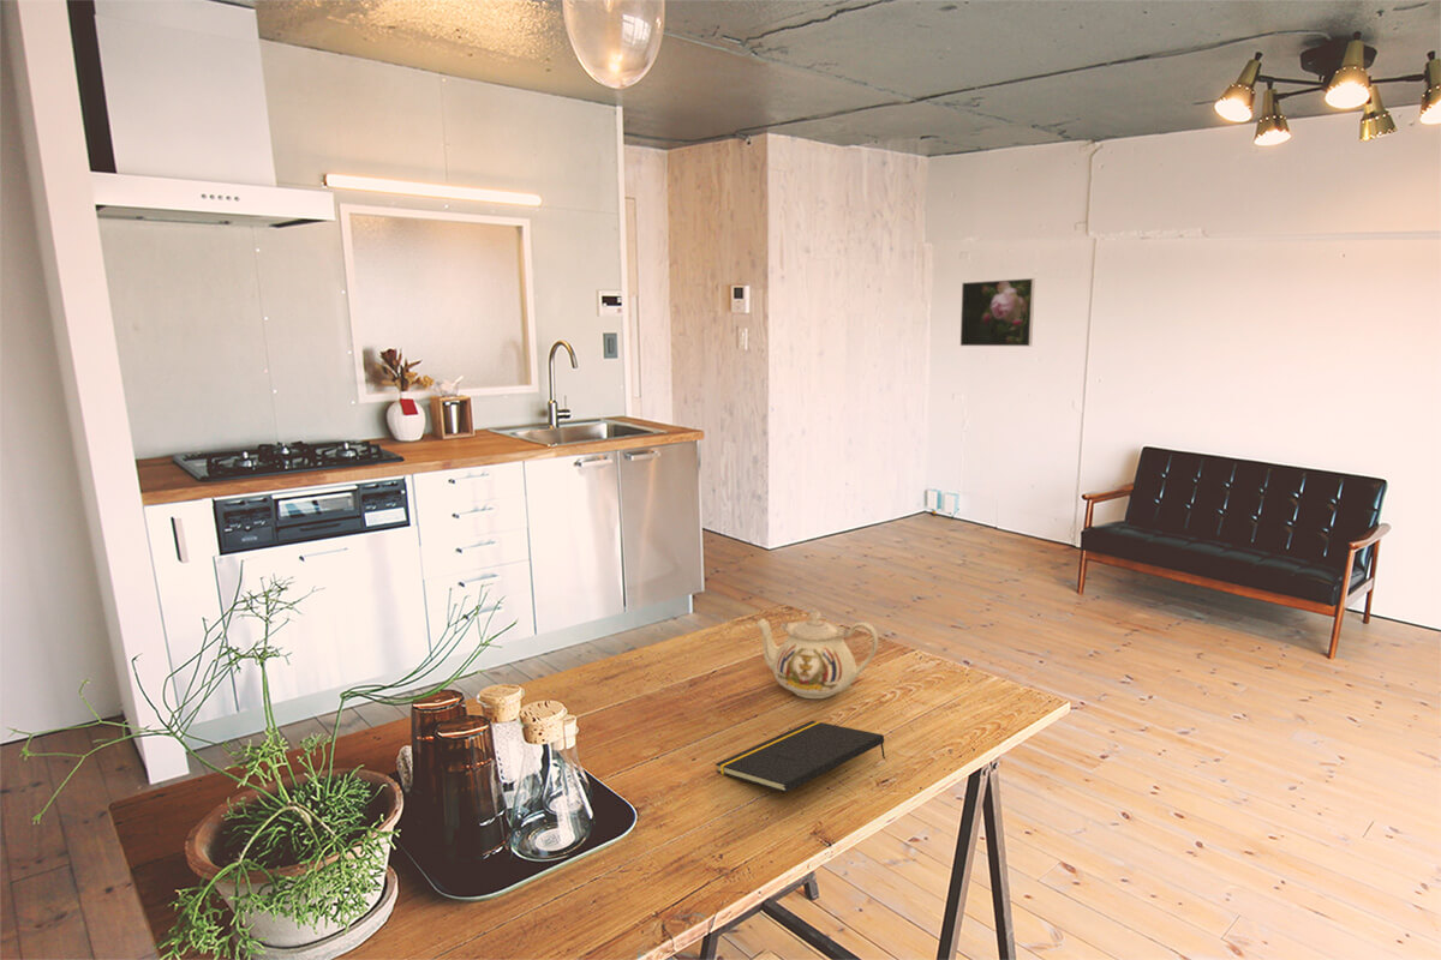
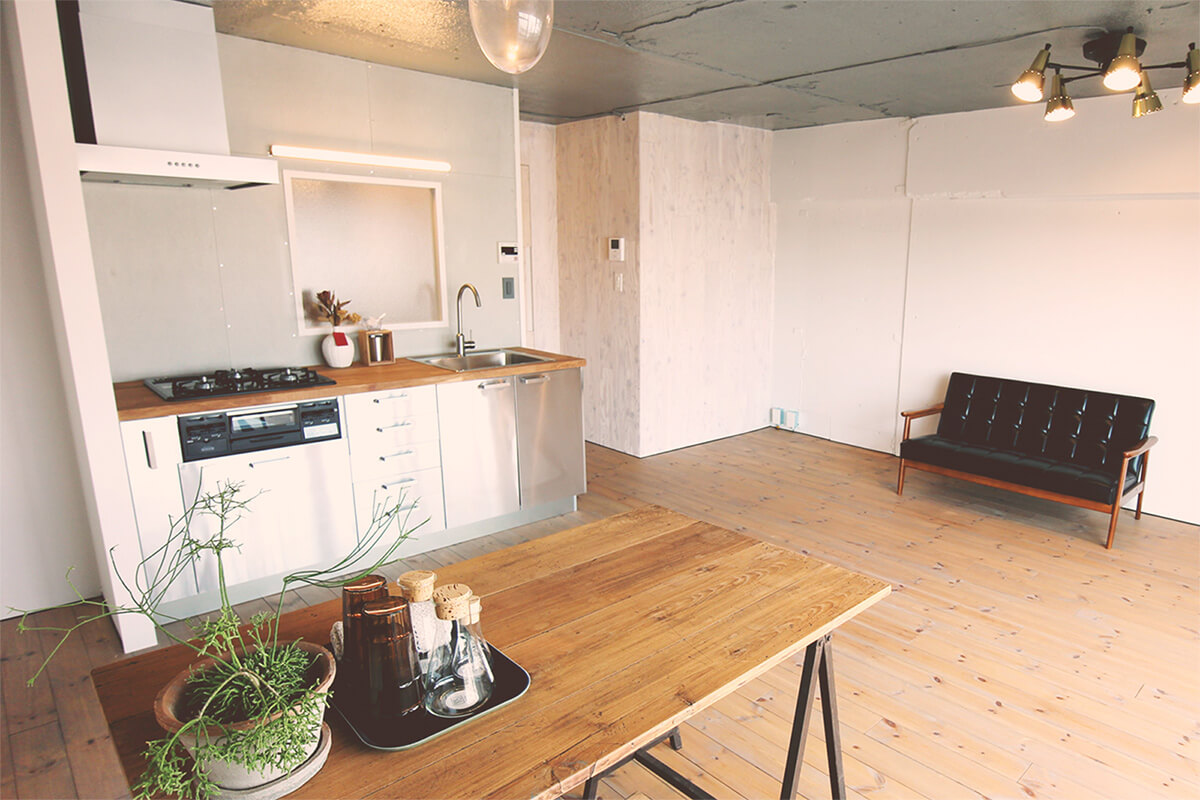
- notepad [714,720,886,793]
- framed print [959,277,1036,348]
- teapot [753,607,879,700]
